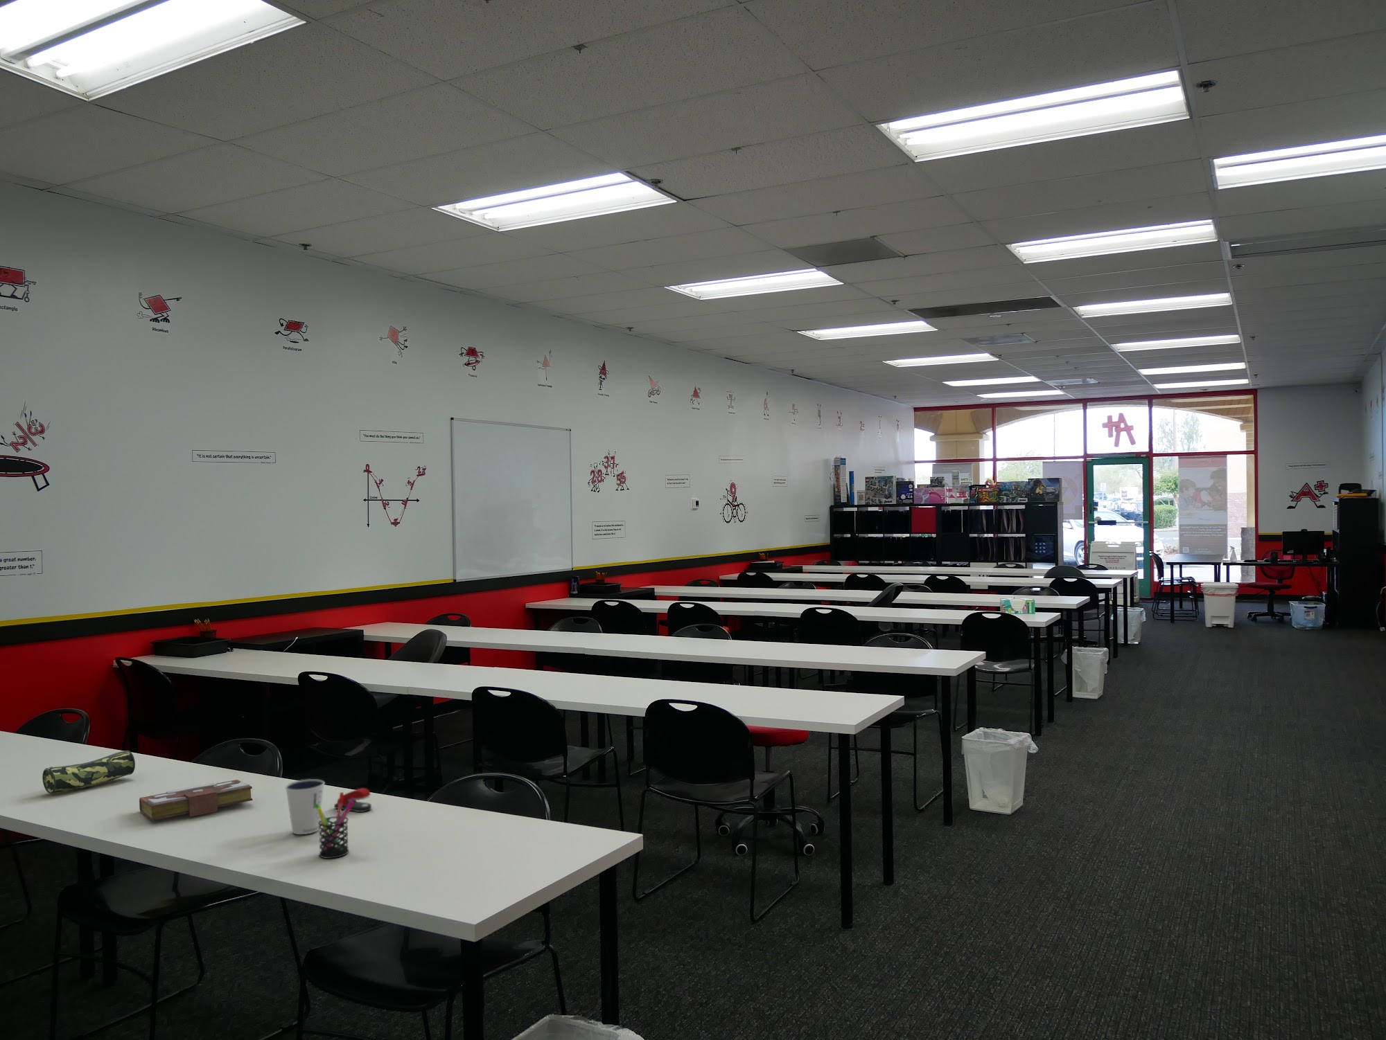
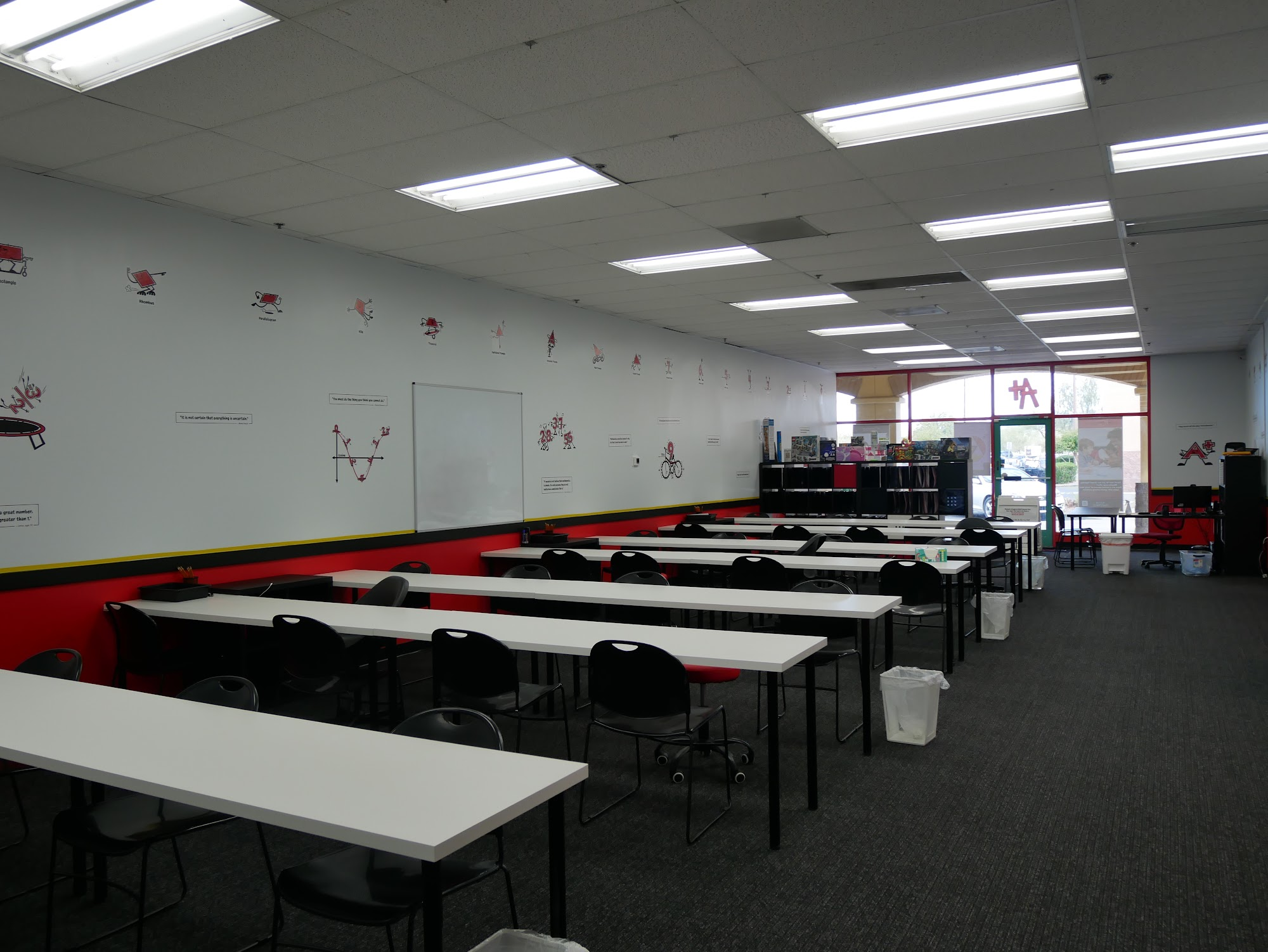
- pencil case [42,749,136,794]
- book [139,779,252,822]
- dixie cup [284,778,325,835]
- pen holder [315,791,355,860]
- stapler [333,788,372,813]
